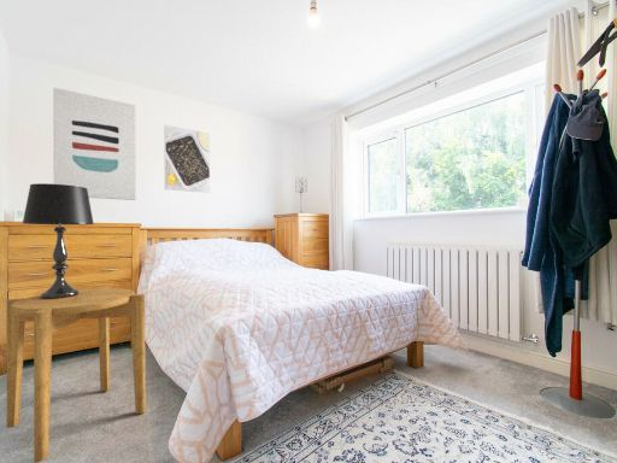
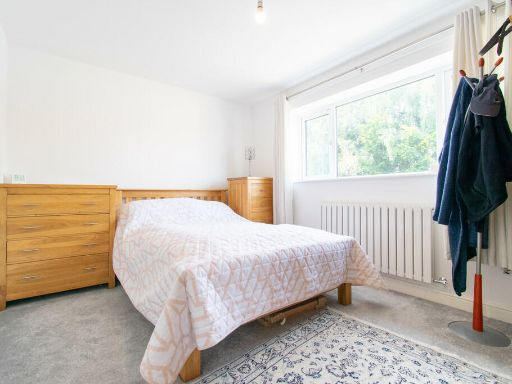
- wall art [53,87,137,201]
- table lamp [22,182,95,299]
- side table [6,286,146,463]
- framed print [164,124,211,194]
